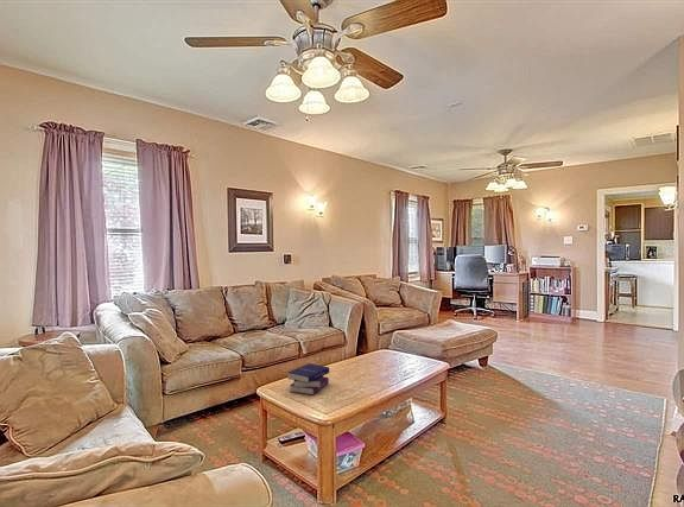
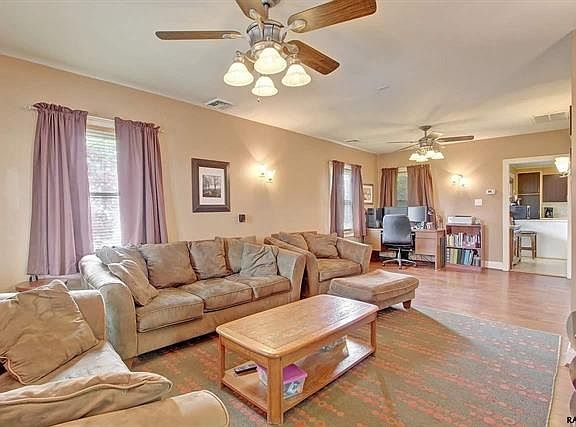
- book [287,362,330,395]
